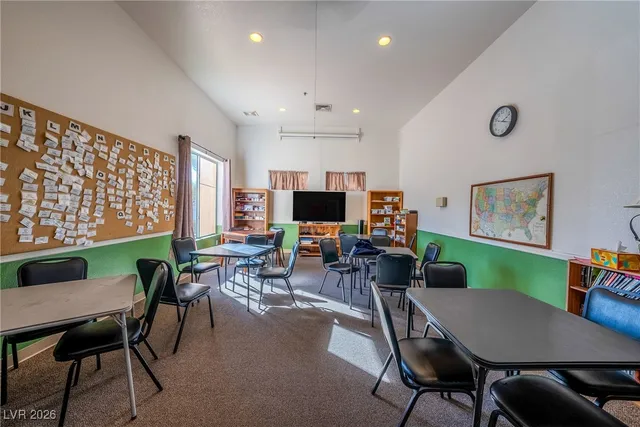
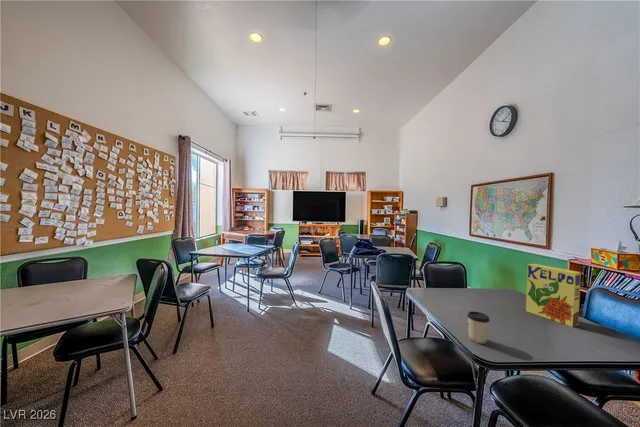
+ cereal box [525,263,582,328]
+ cup [466,310,491,345]
